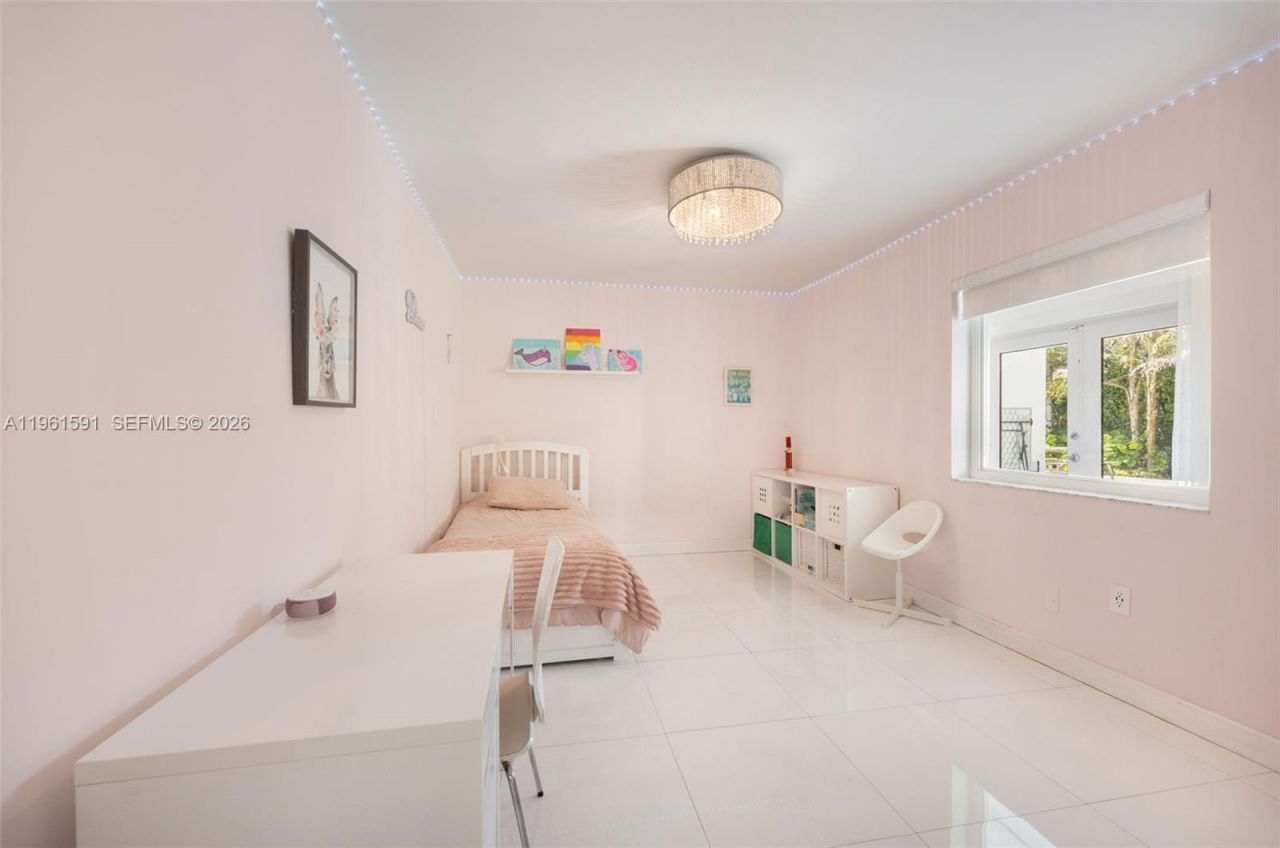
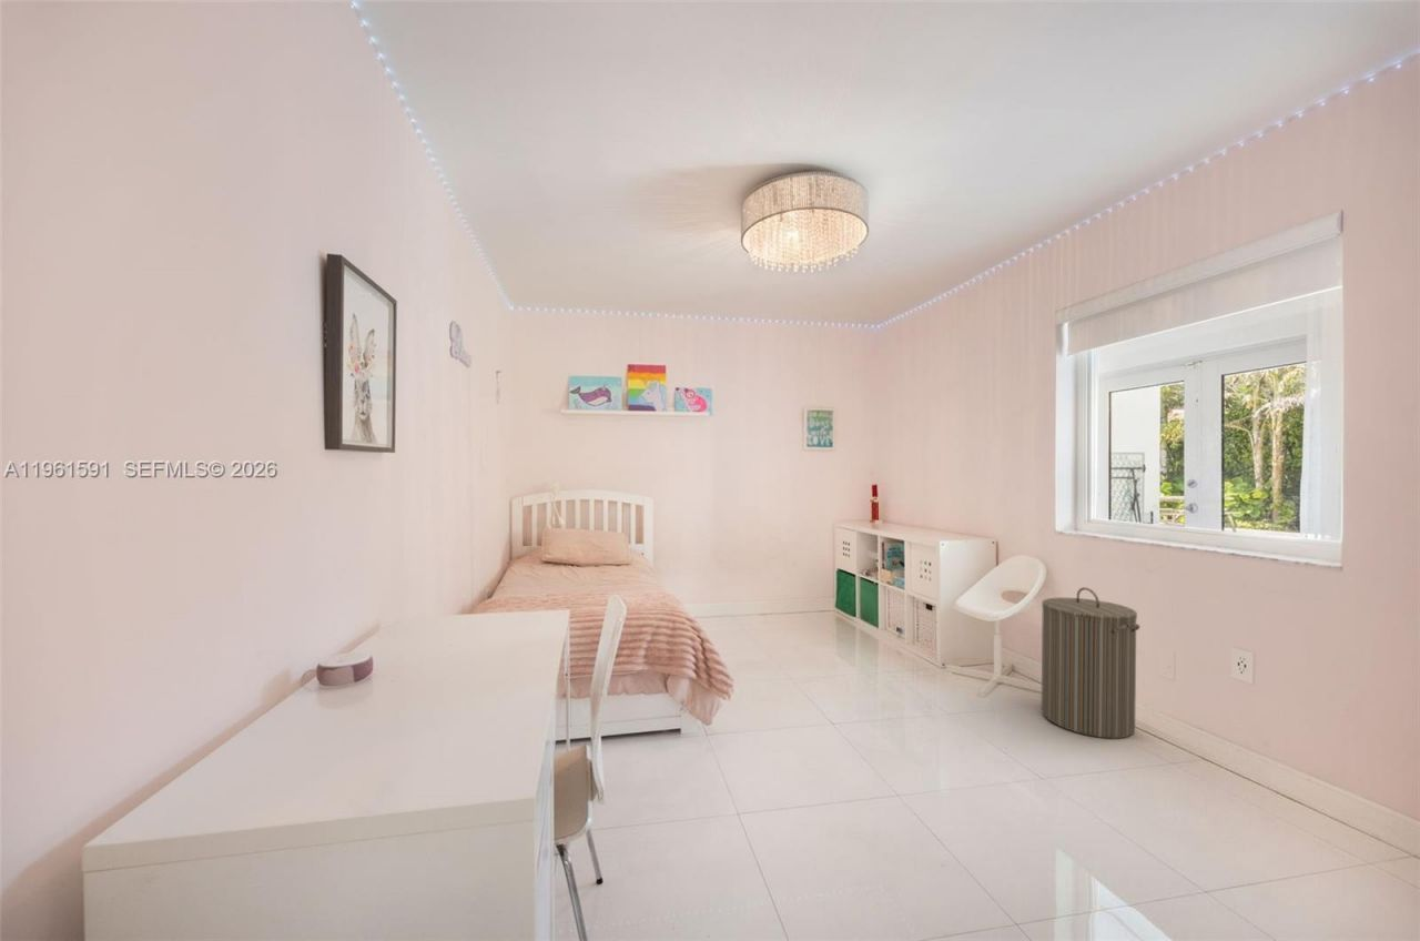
+ laundry hamper [1041,586,1140,739]
